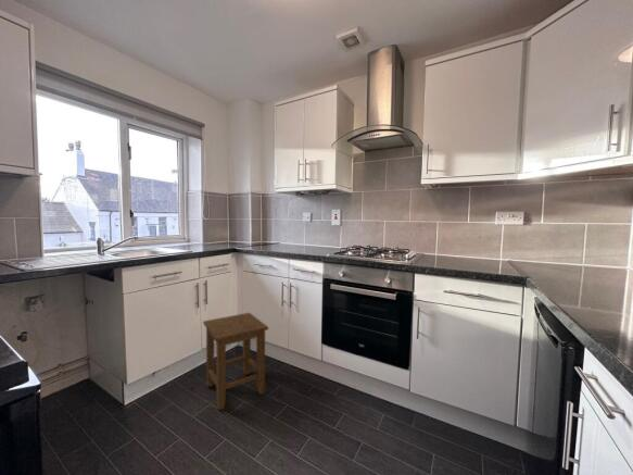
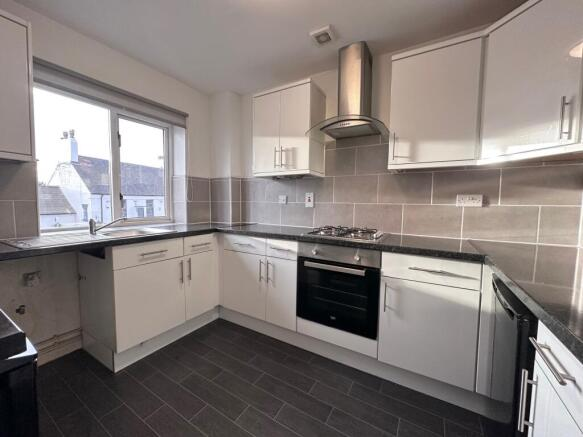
- stool [202,312,269,412]
